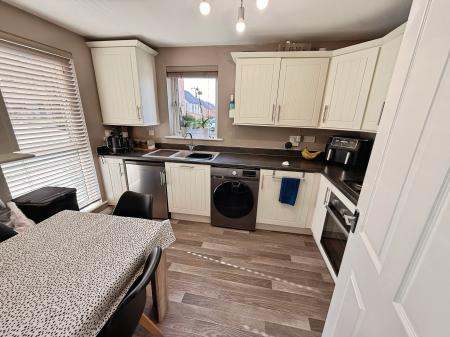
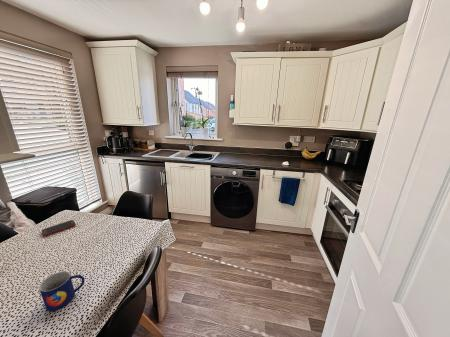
+ cell phone [41,219,77,237]
+ mug [38,270,86,312]
